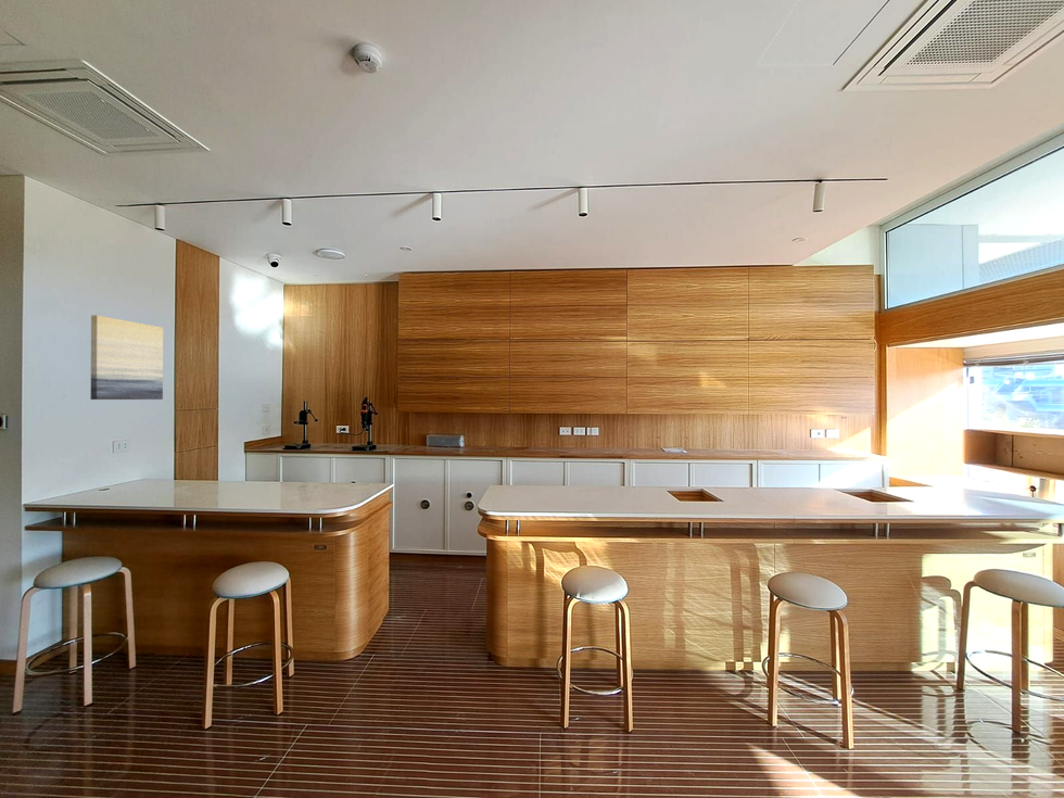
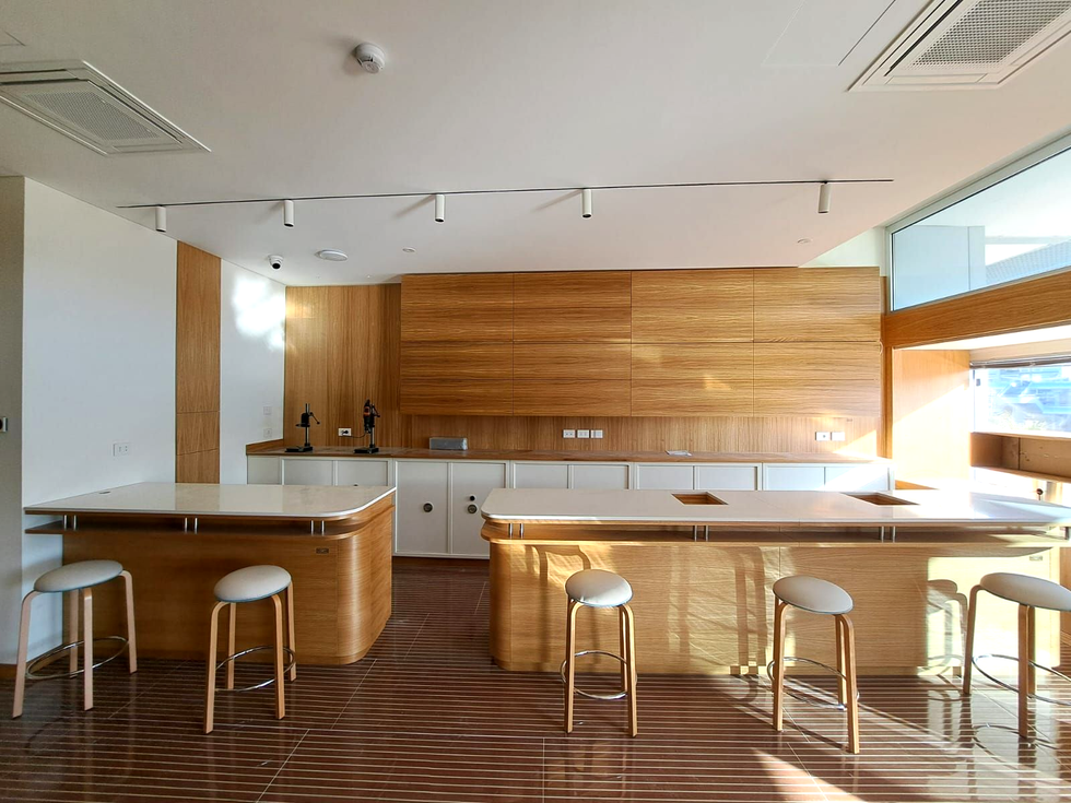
- wall art [90,314,164,401]
